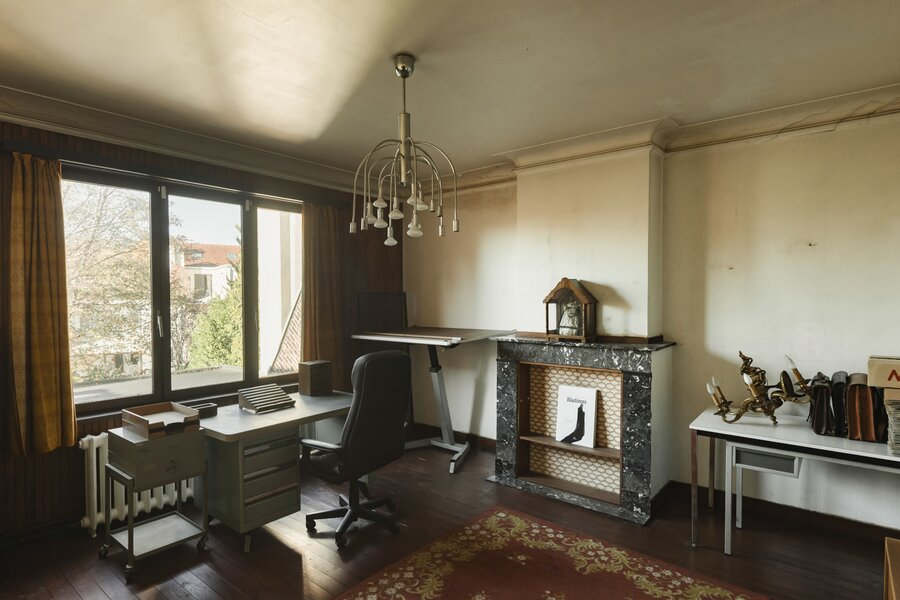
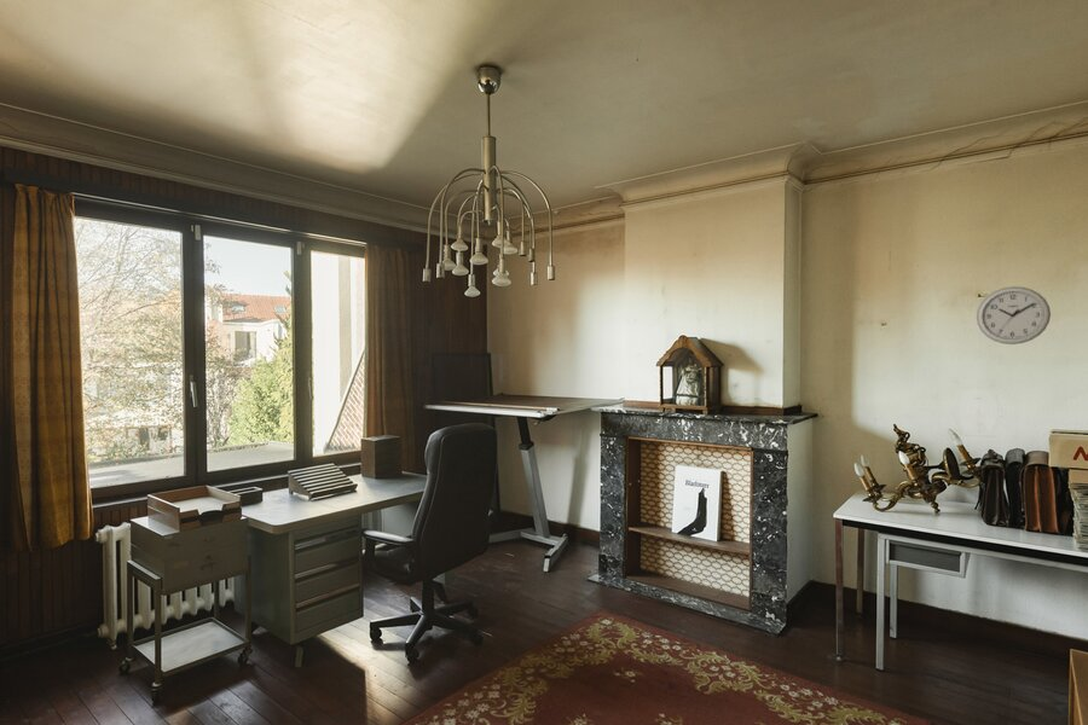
+ wall clock [976,285,1052,346]
